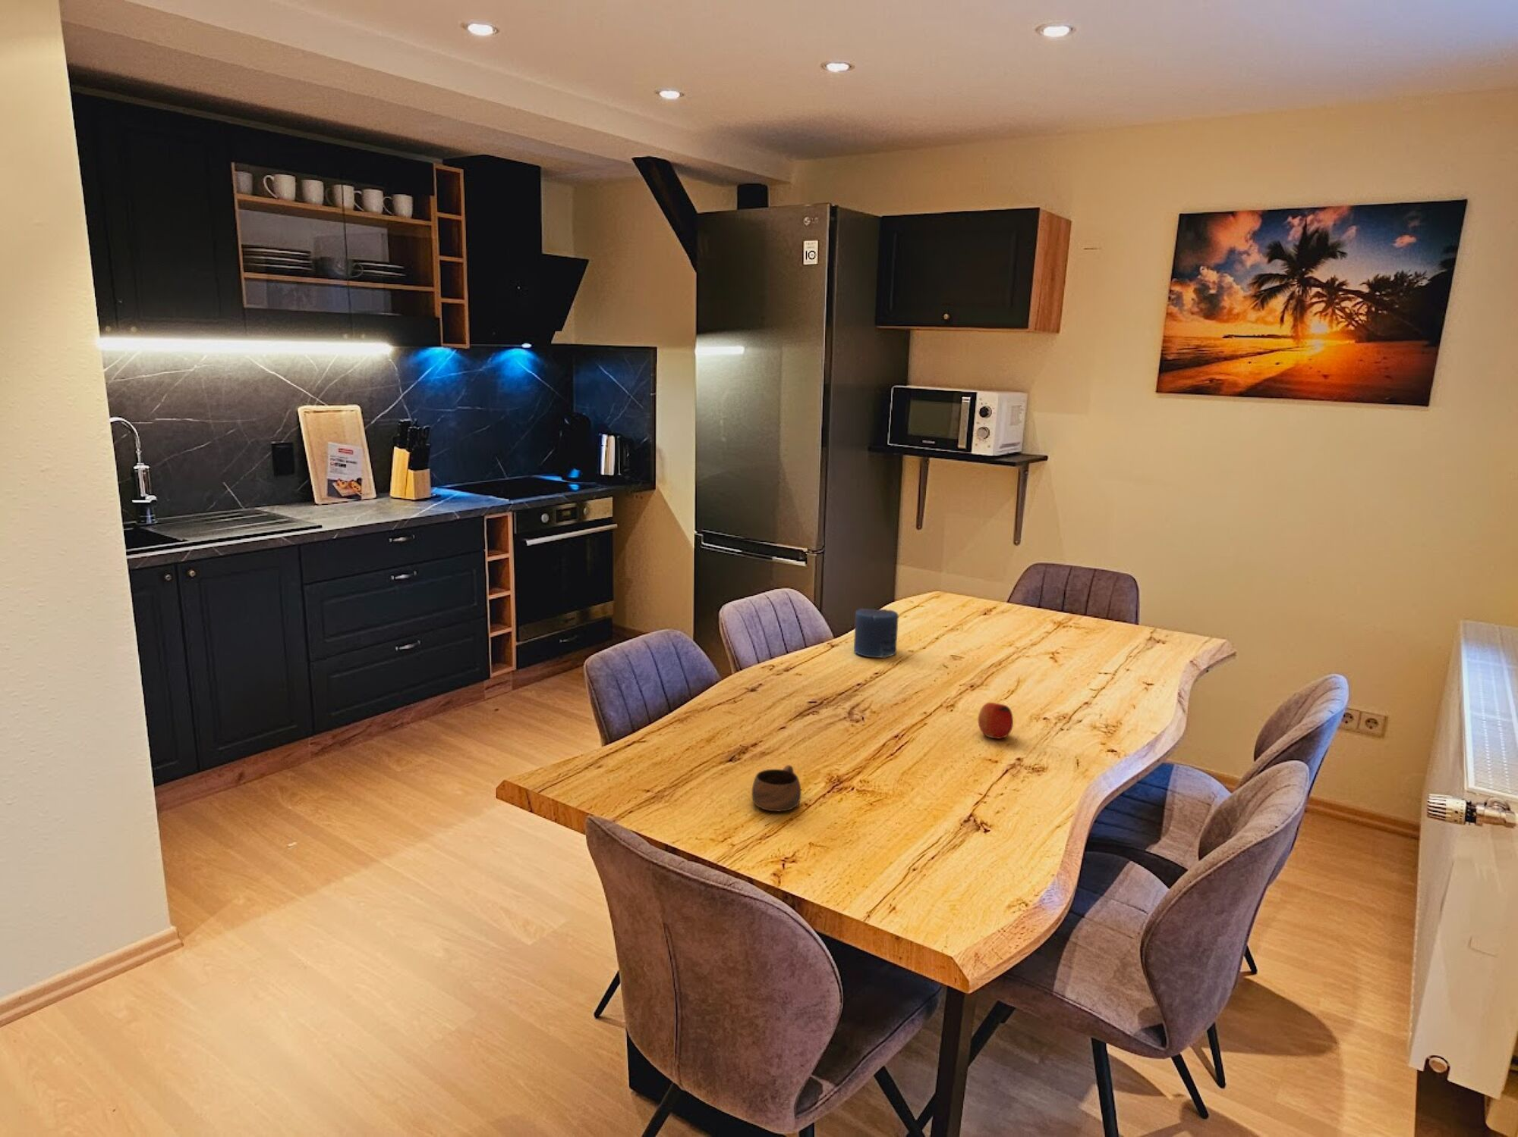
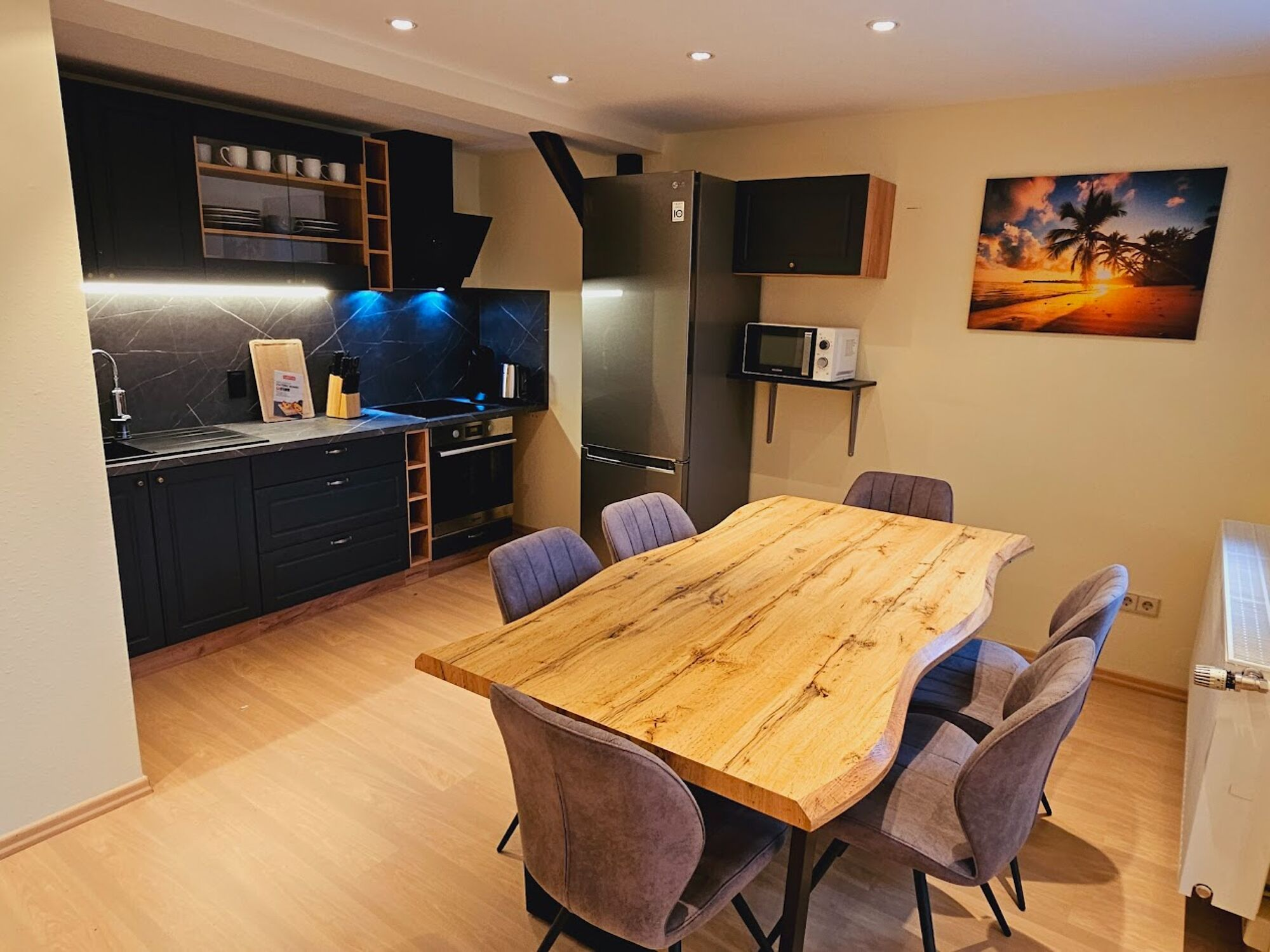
- cup [751,764,802,812]
- fruit [978,702,1014,739]
- candle [853,608,899,659]
